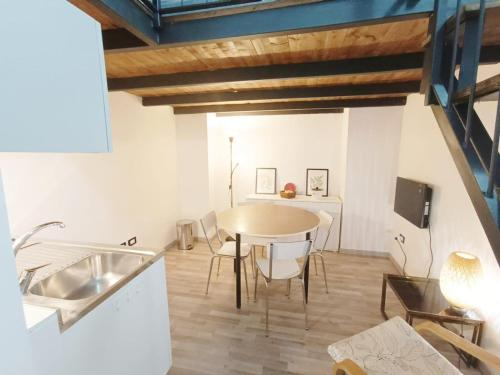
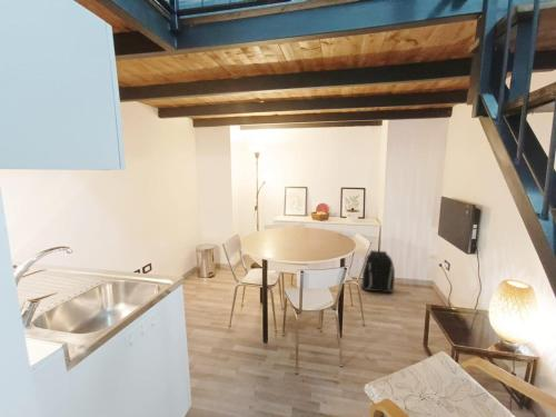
+ backpack [360,249,396,294]
